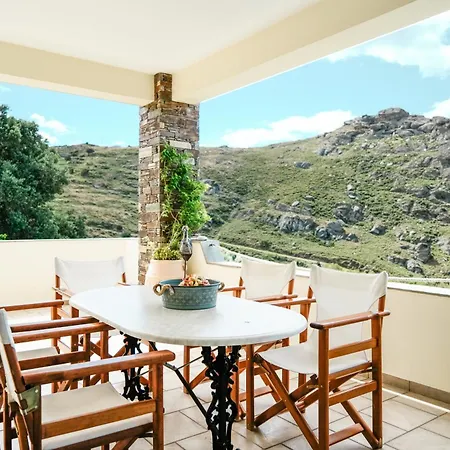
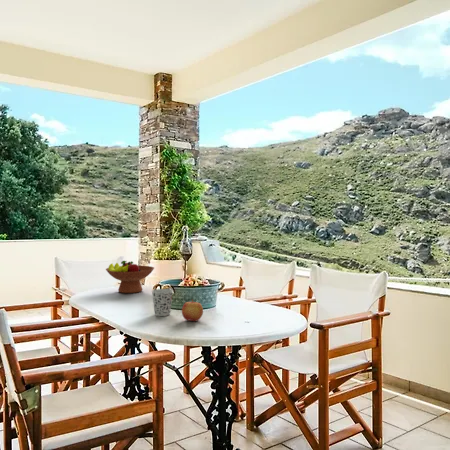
+ fruit bowl [105,260,155,294]
+ cup [151,288,174,317]
+ apple [181,298,204,322]
